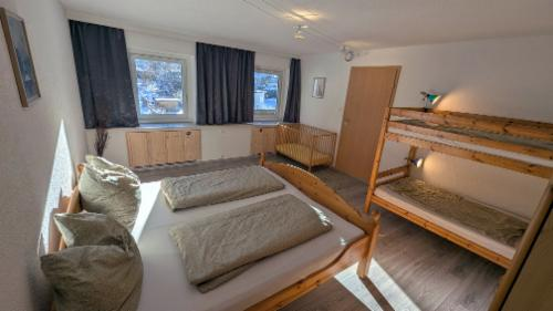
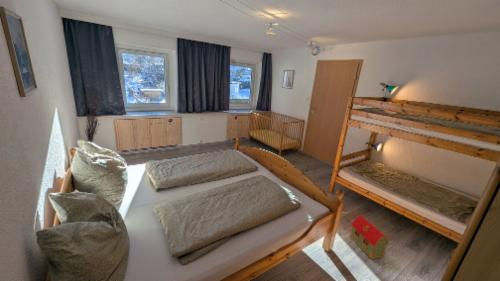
+ toy house [349,214,389,260]
